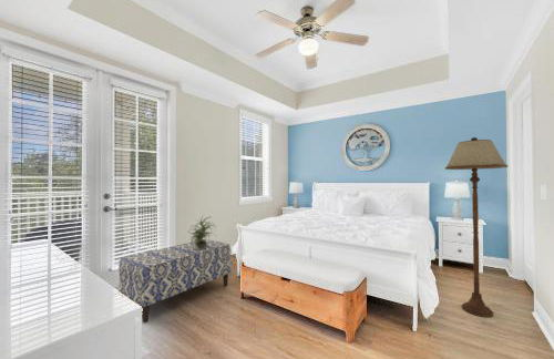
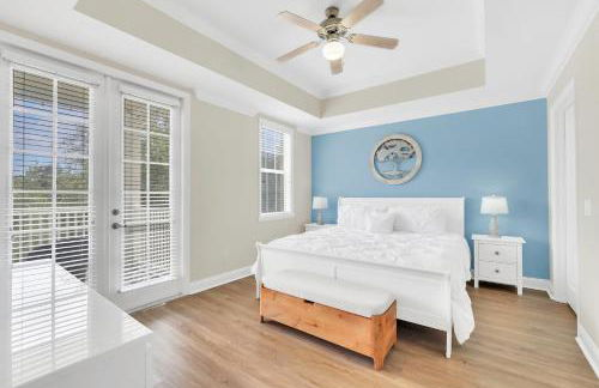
- floor lamp [444,136,509,318]
- potted plant [187,214,218,249]
- bench [117,238,233,324]
